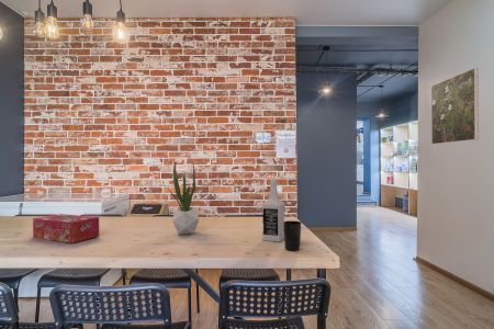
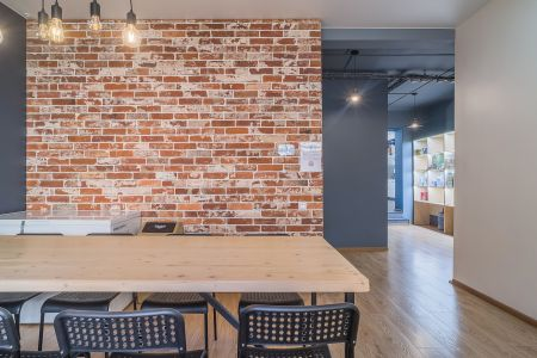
- tissue box [32,213,100,245]
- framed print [430,67,480,146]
- vodka [261,179,287,242]
- cup [283,219,303,252]
- potted plant [168,160,200,236]
